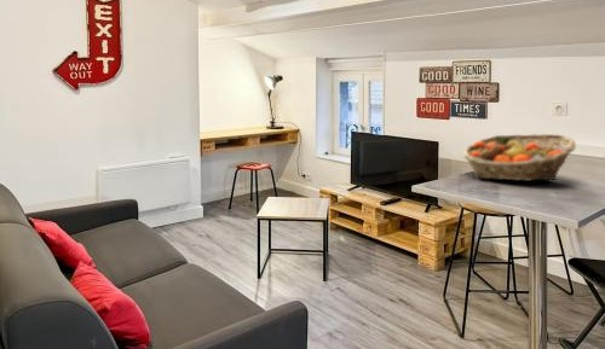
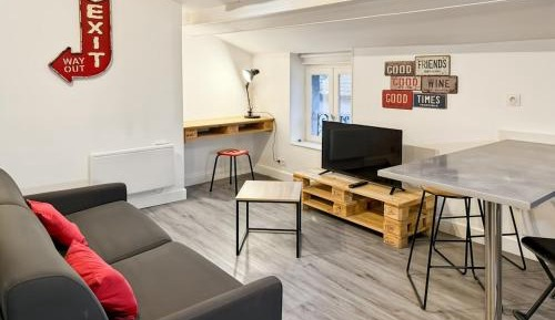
- fruit basket [461,133,577,182]
